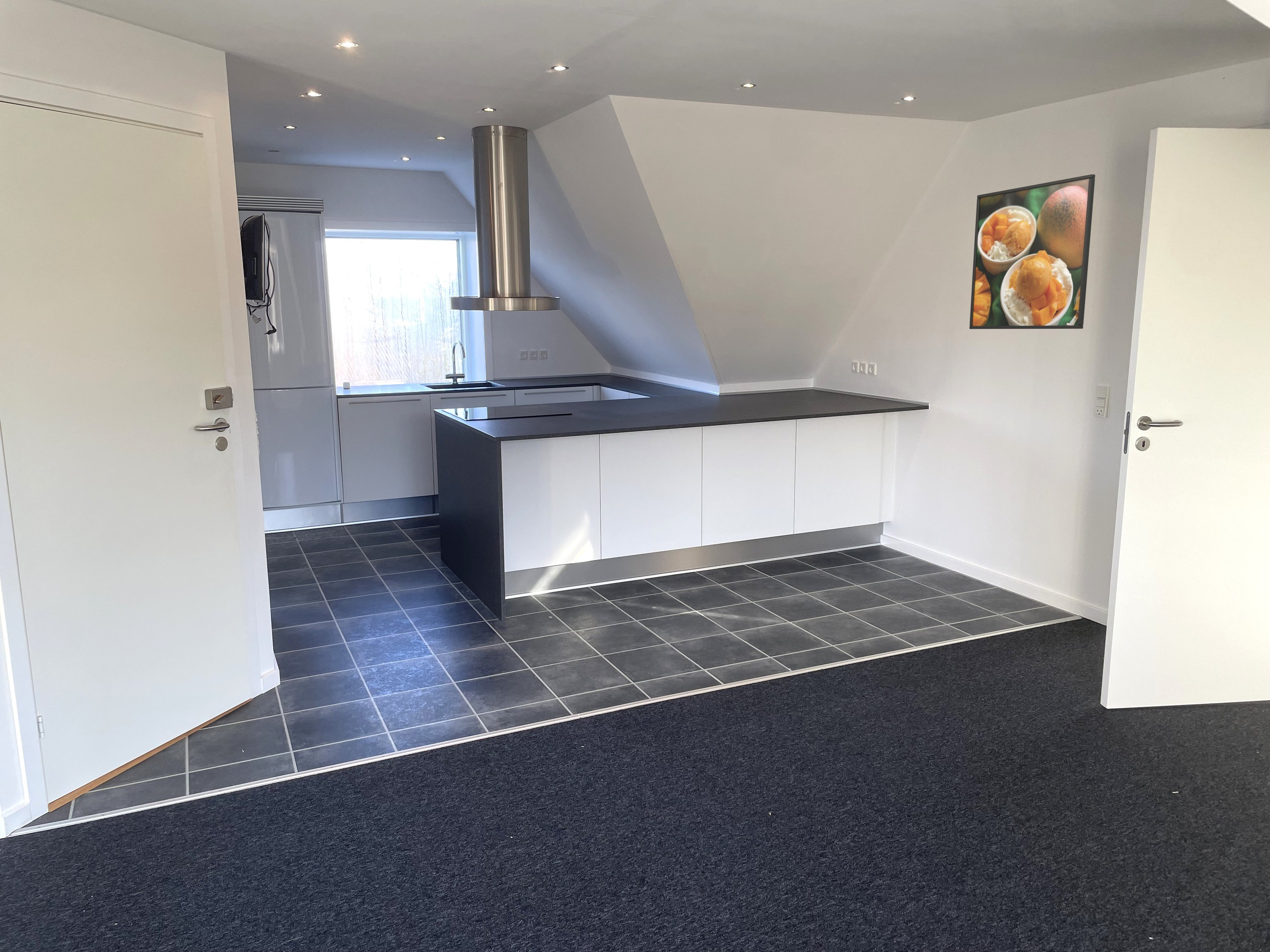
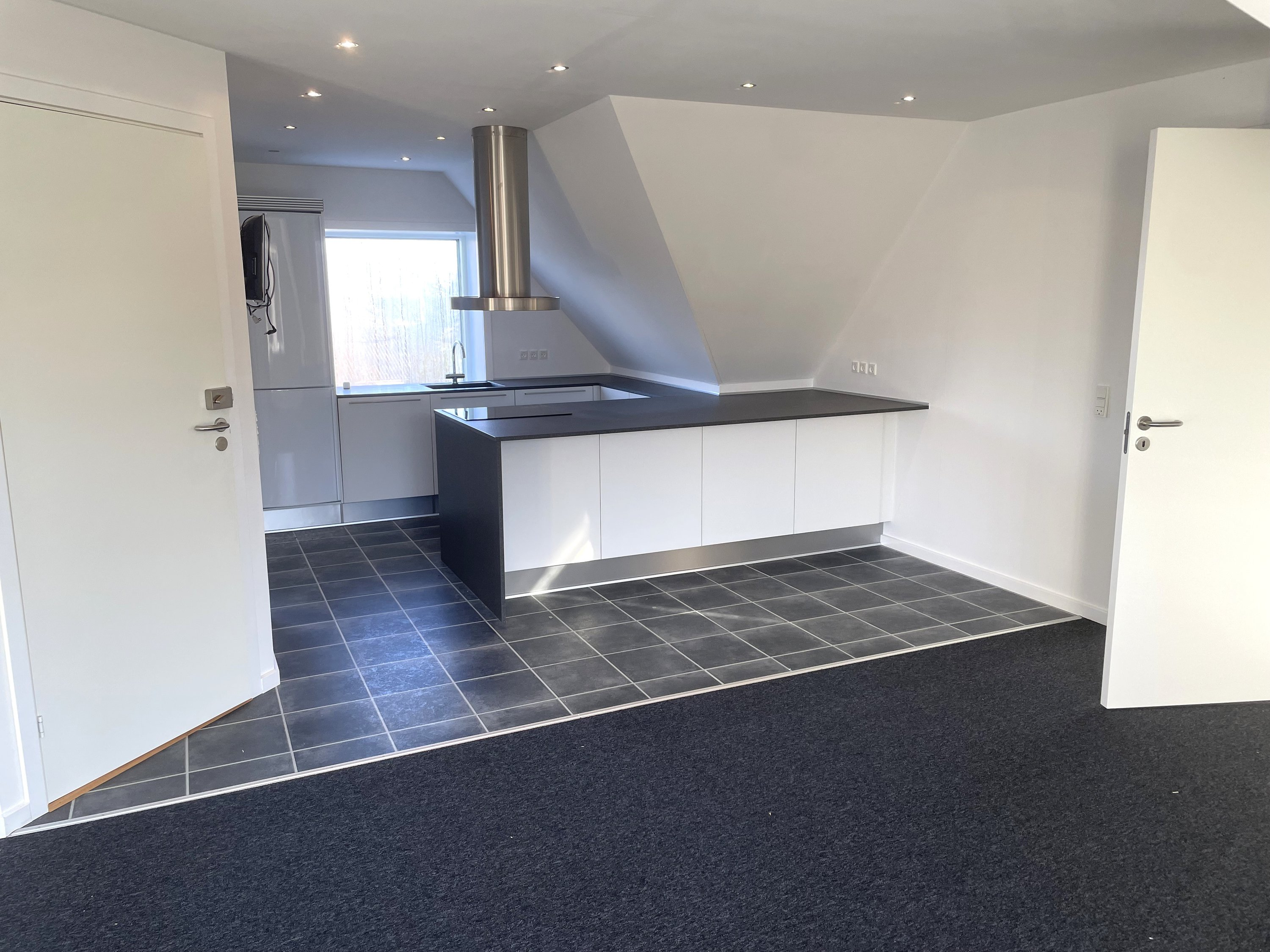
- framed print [969,174,1096,330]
